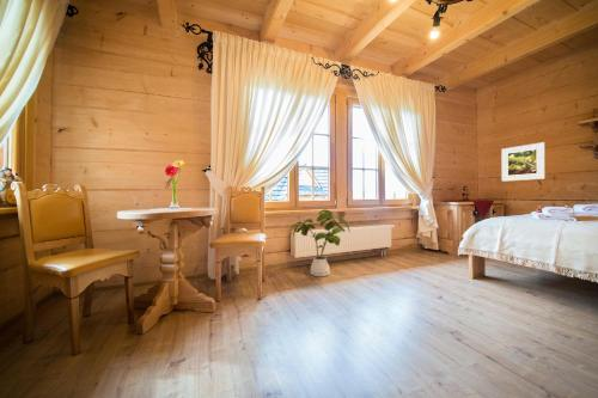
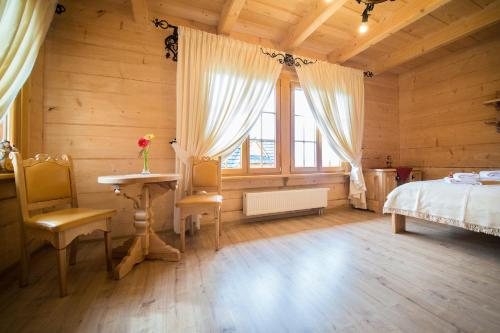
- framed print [500,141,547,183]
- house plant [289,208,350,277]
